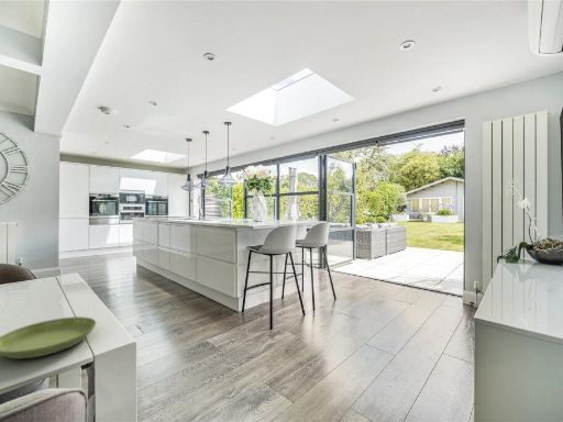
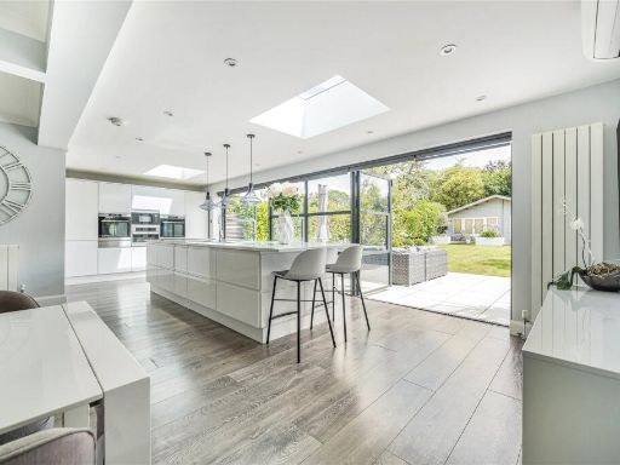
- saucer [0,315,98,359]
